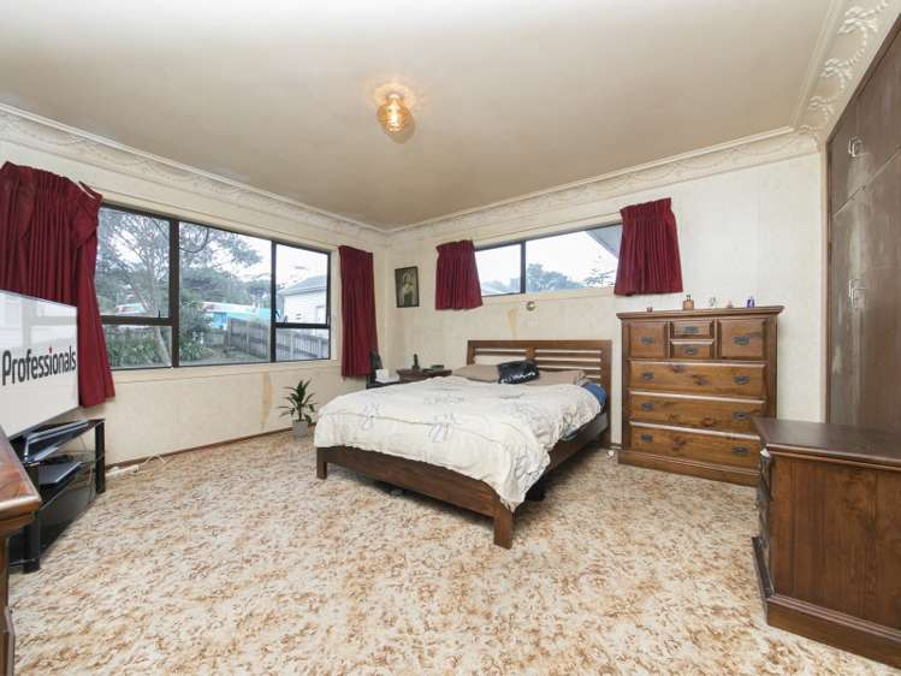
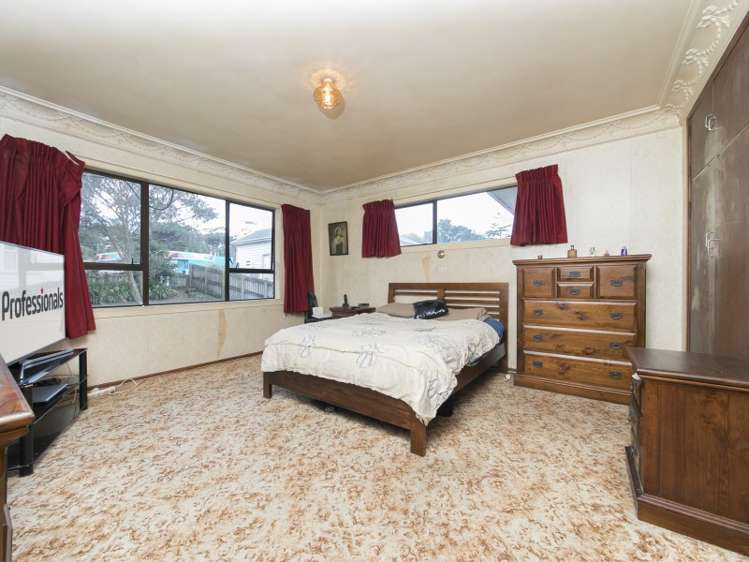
- indoor plant [274,378,320,438]
